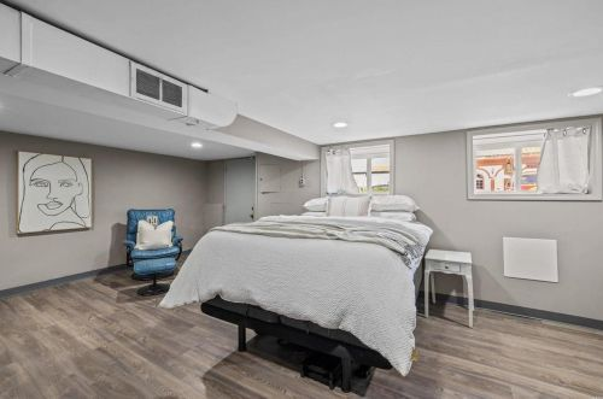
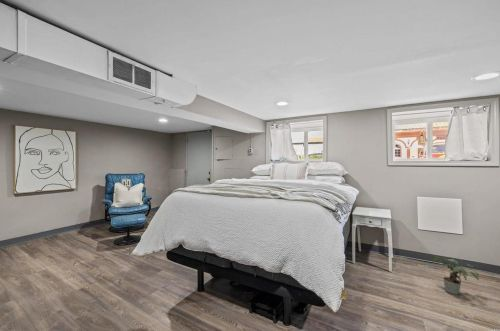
+ potted plant [432,256,480,295]
